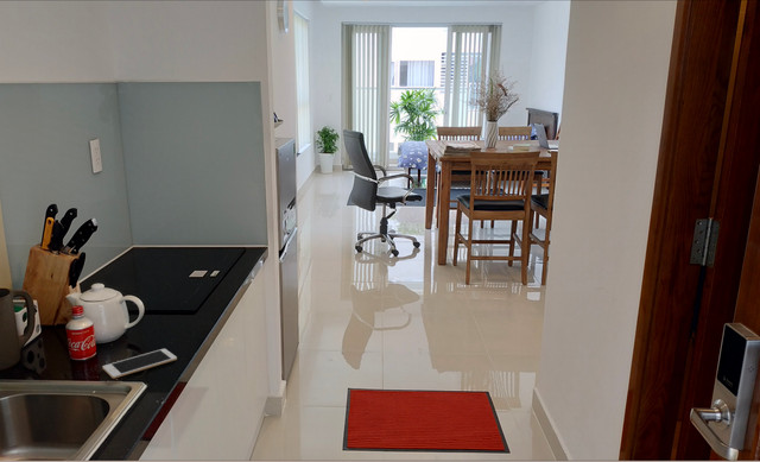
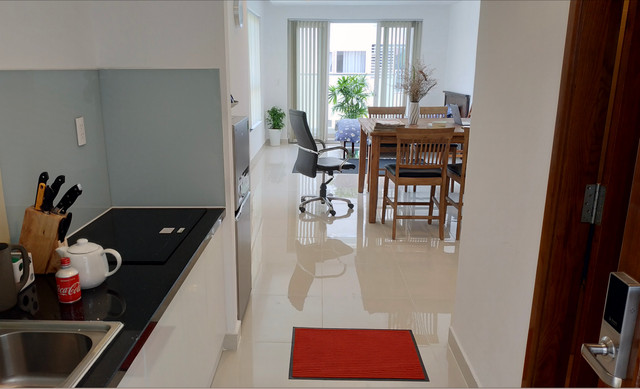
- cell phone [101,348,178,380]
